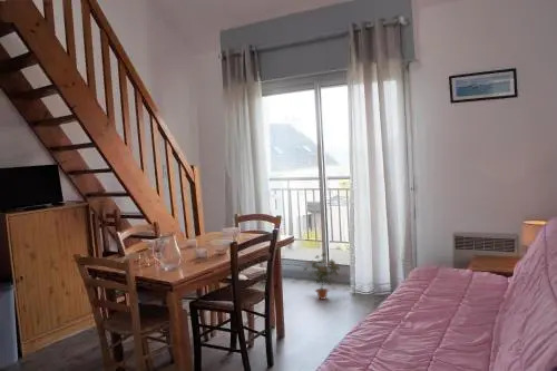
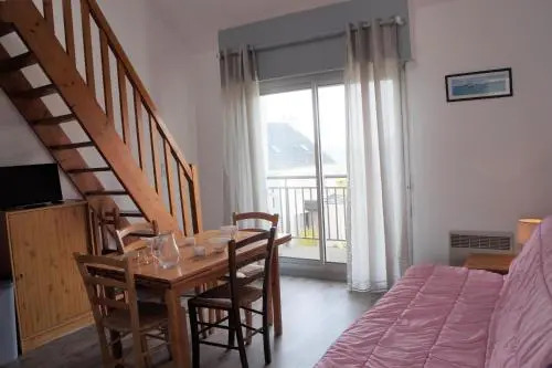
- potted plant [303,252,341,301]
